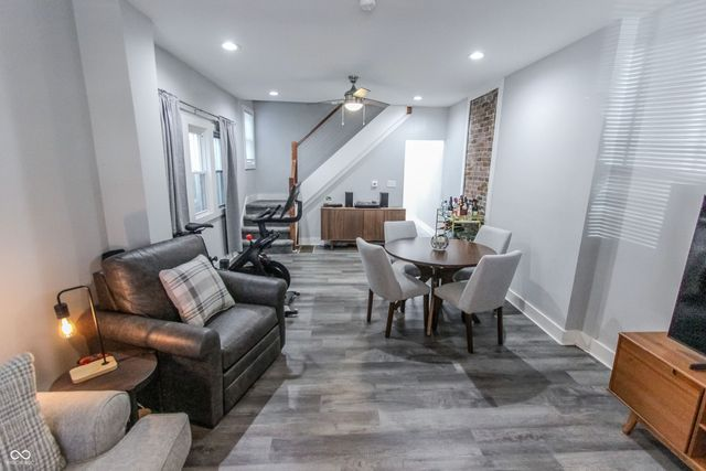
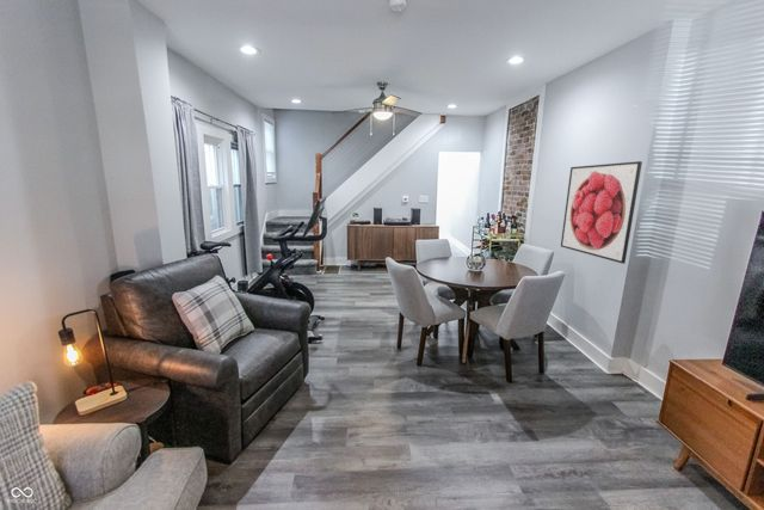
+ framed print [560,160,643,265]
